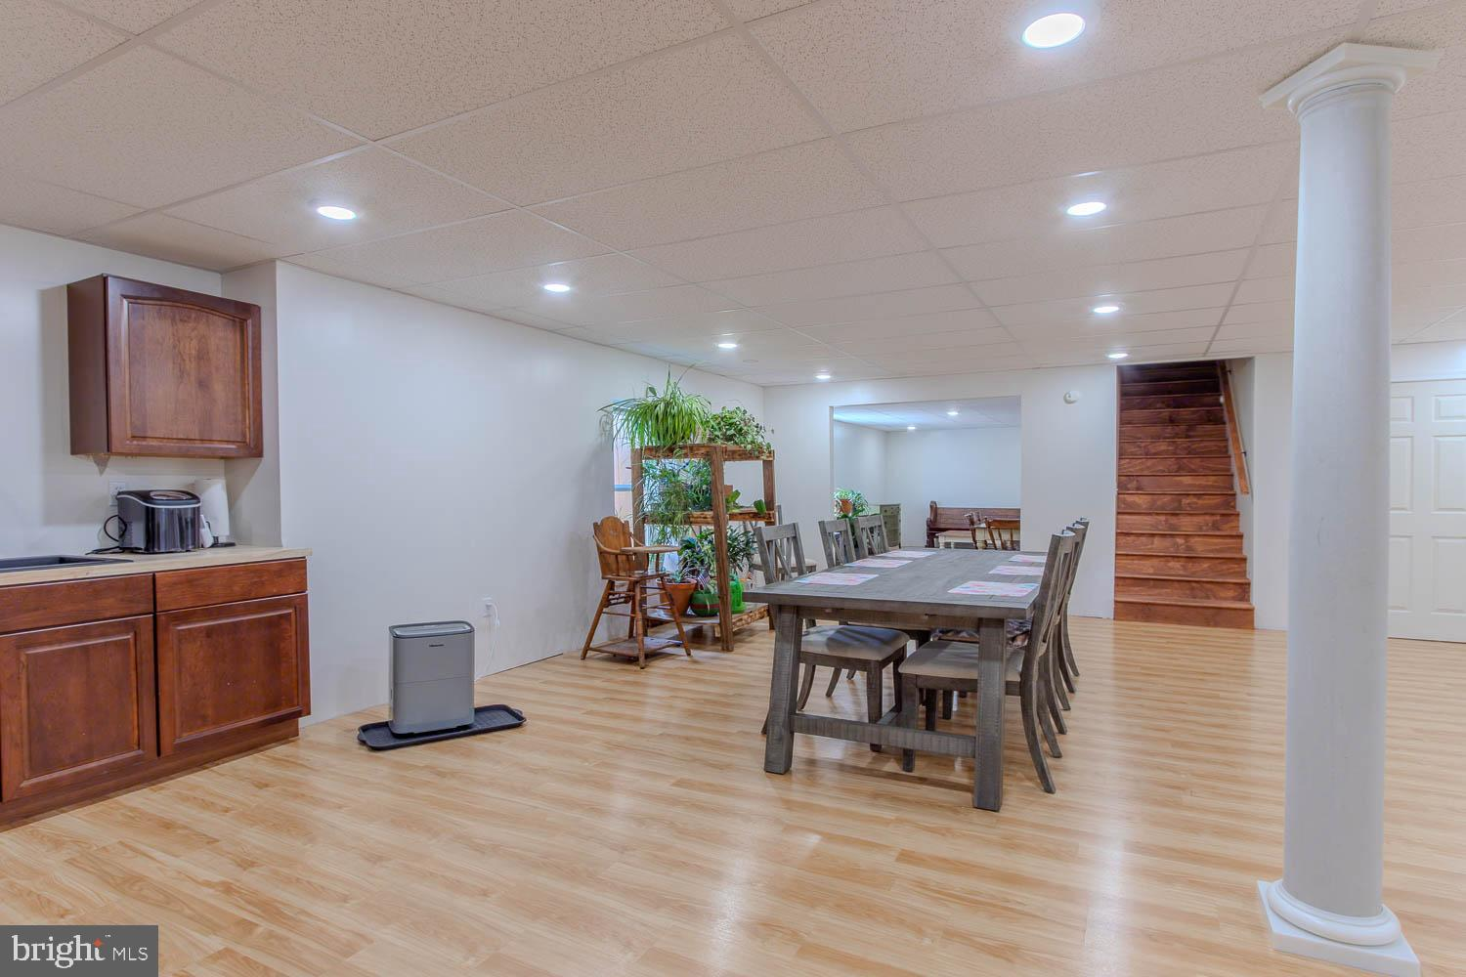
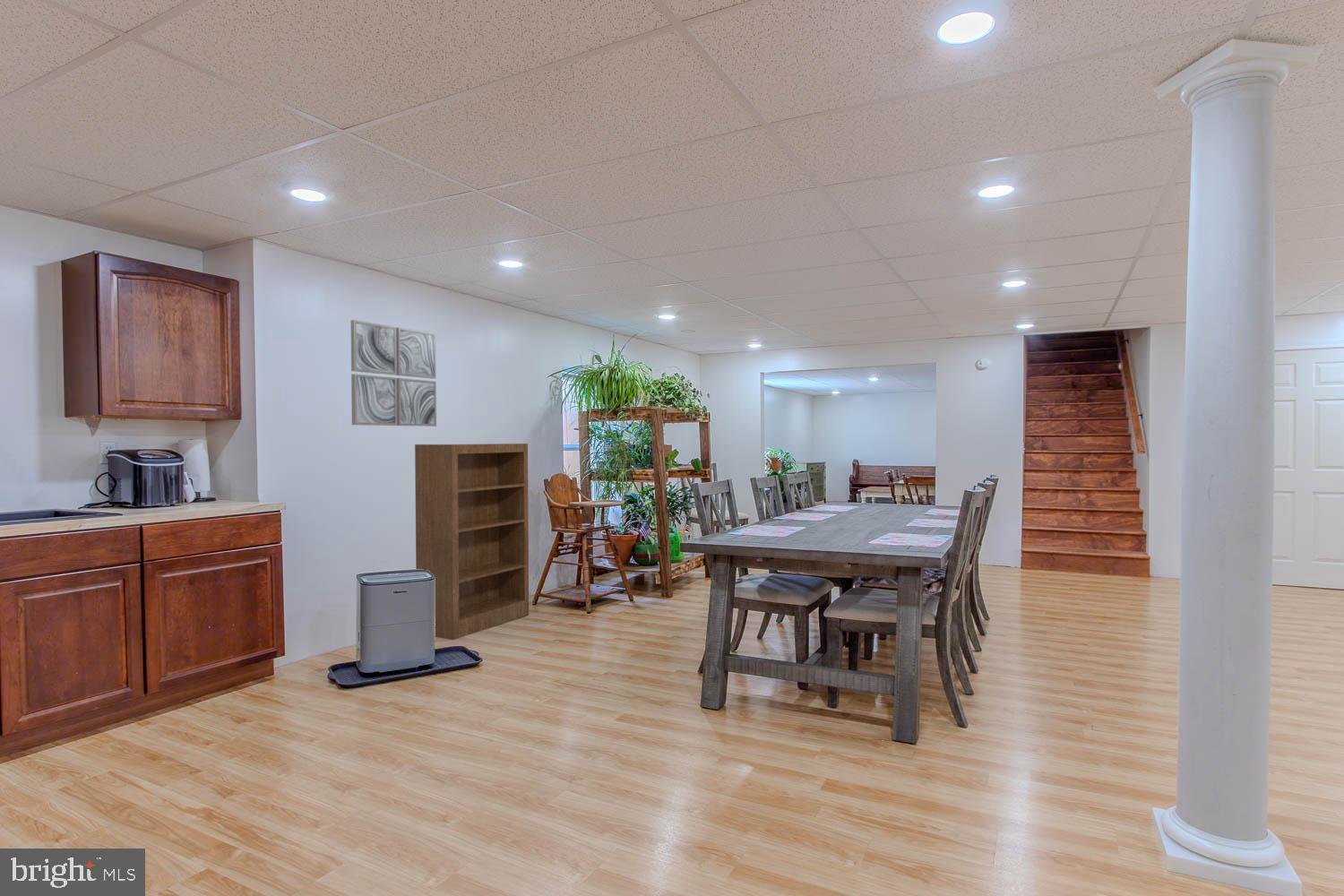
+ bookshelf [414,443,530,641]
+ wall art [350,319,437,427]
